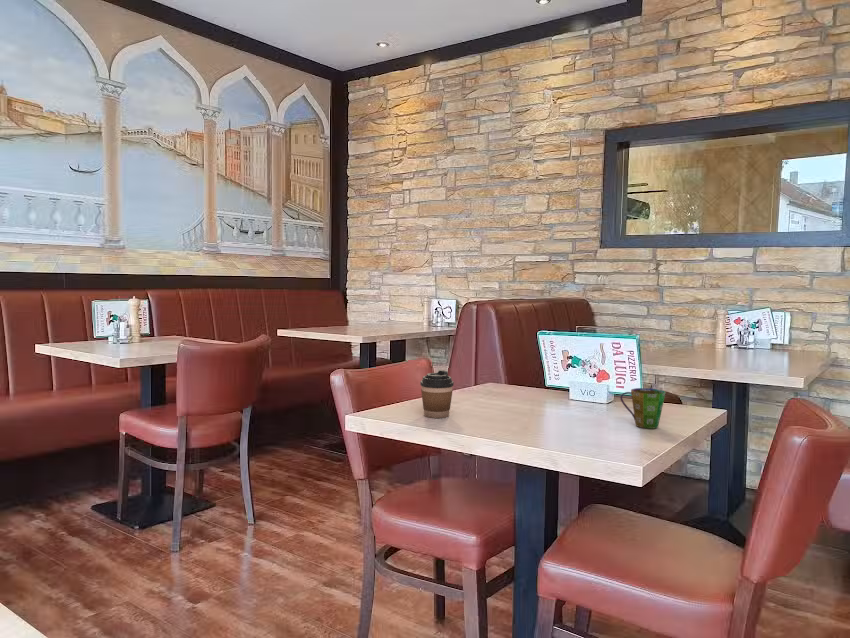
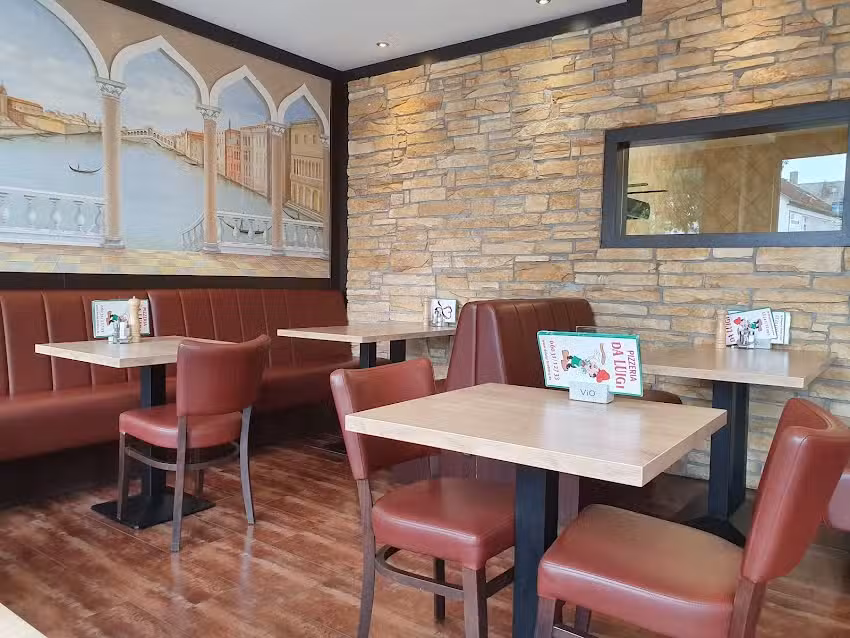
- coffee cup [419,369,455,419]
- cup [619,387,667,430]
